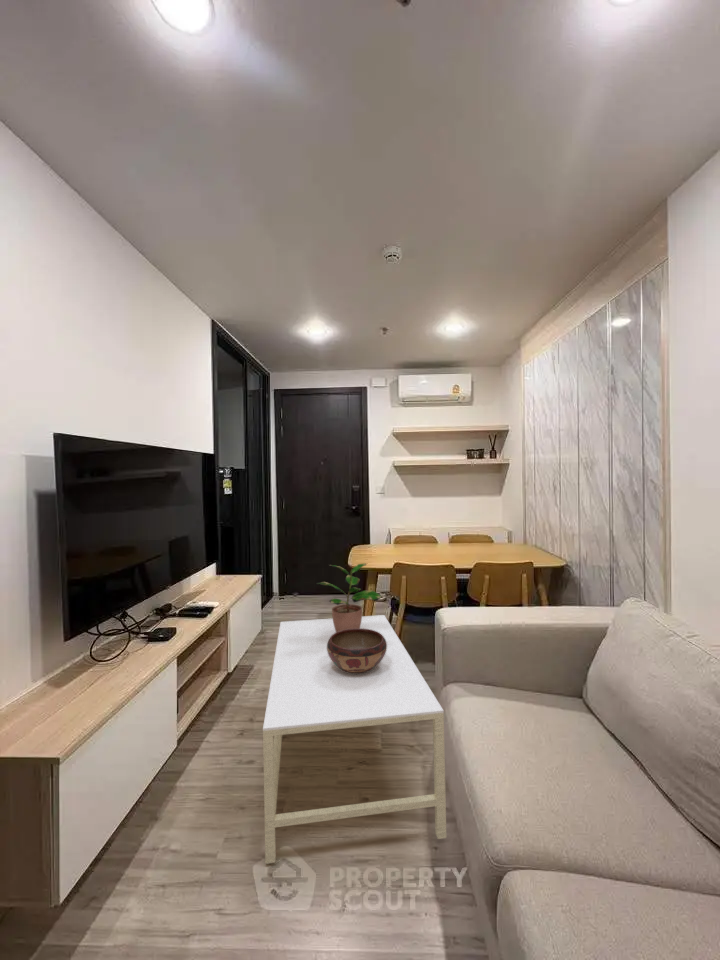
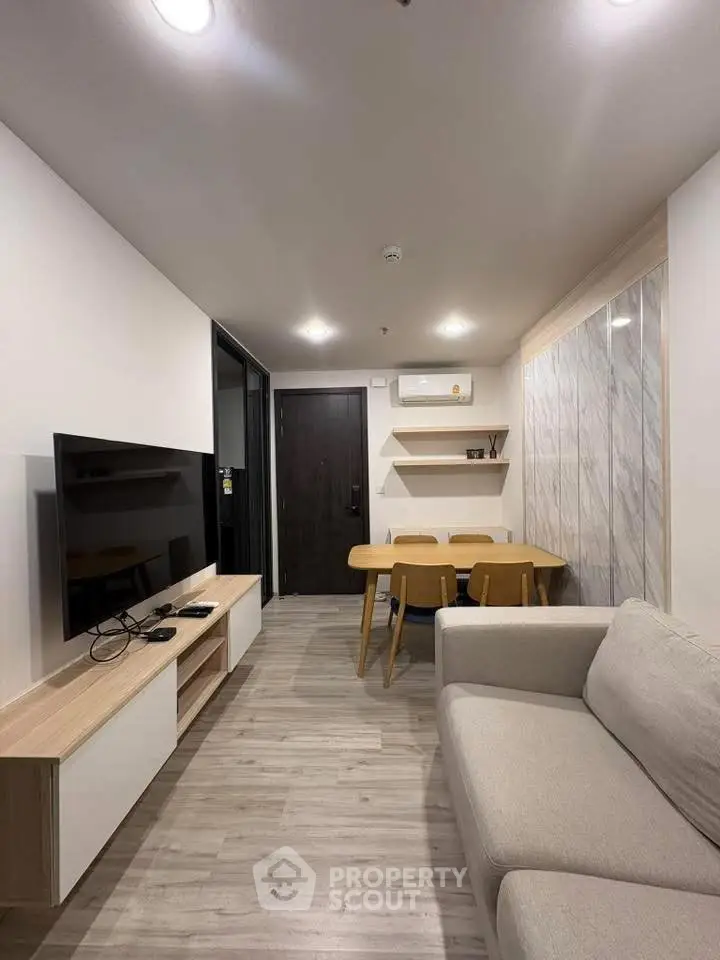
- decorative bowl [327,628,387,673]
- potted plant [315,562,383,632]
- coffee table [262,614,447,865]
